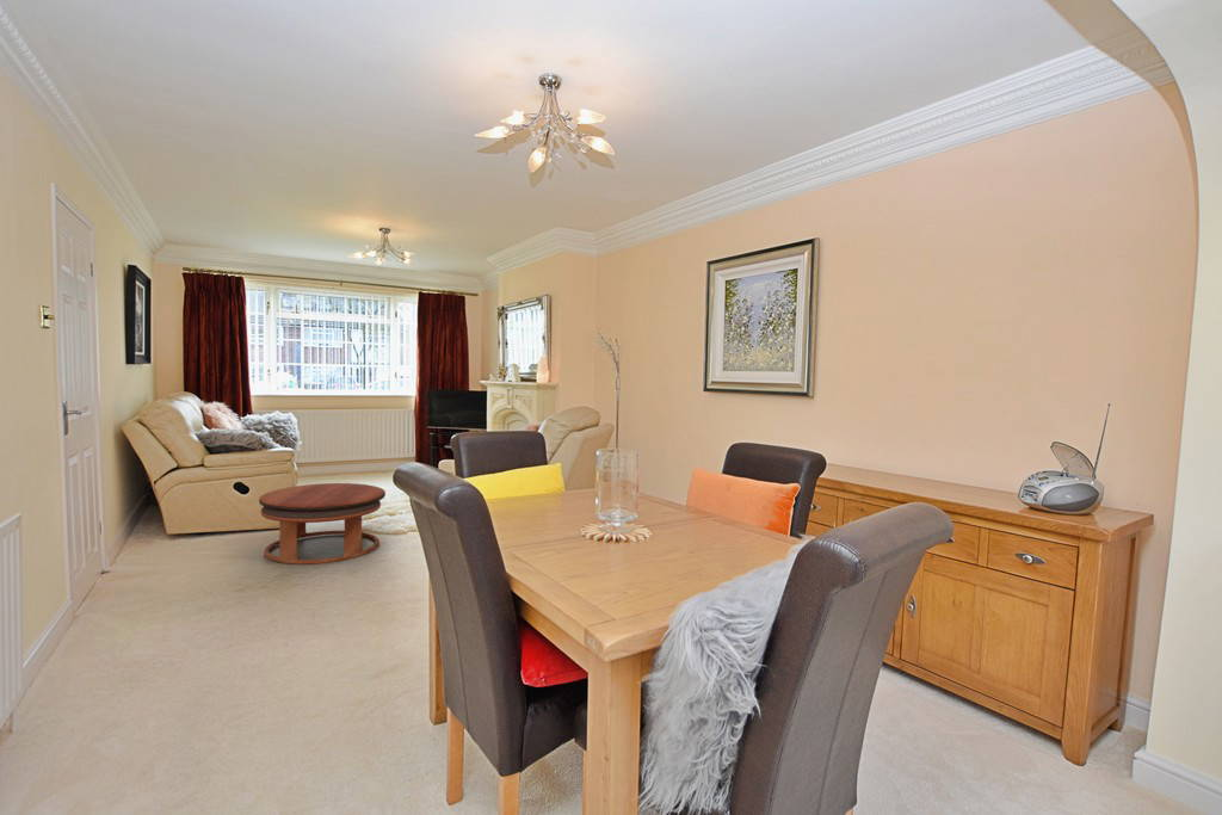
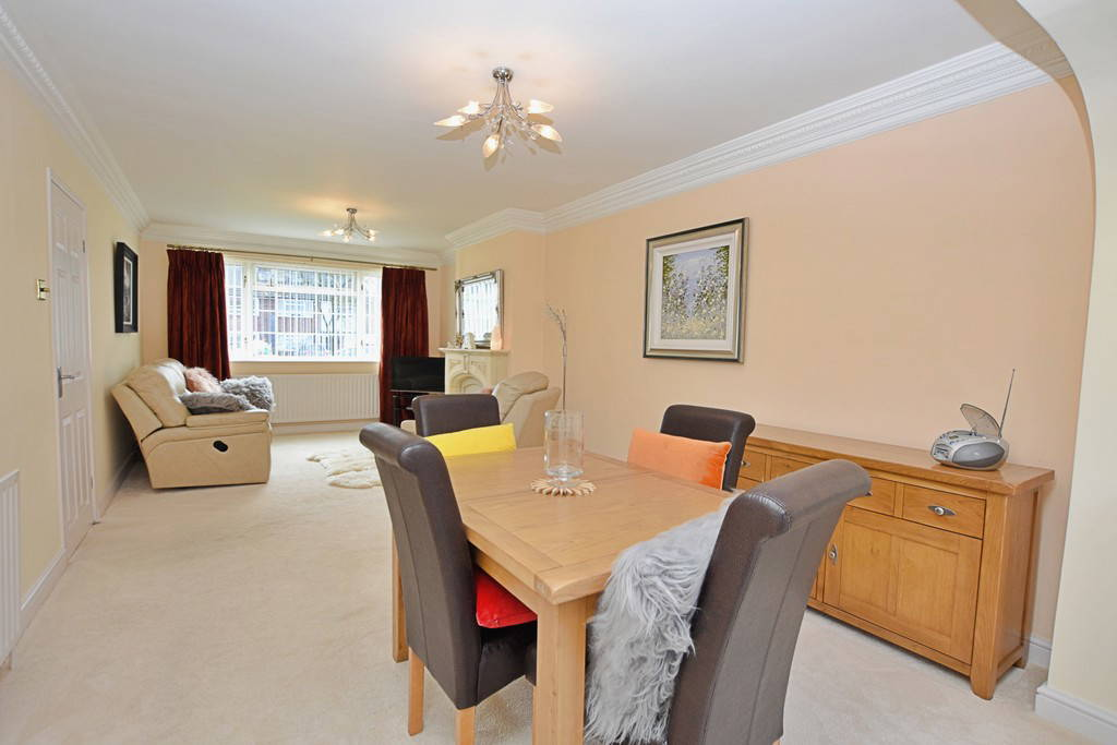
- coffee table [258,482,387,566]
